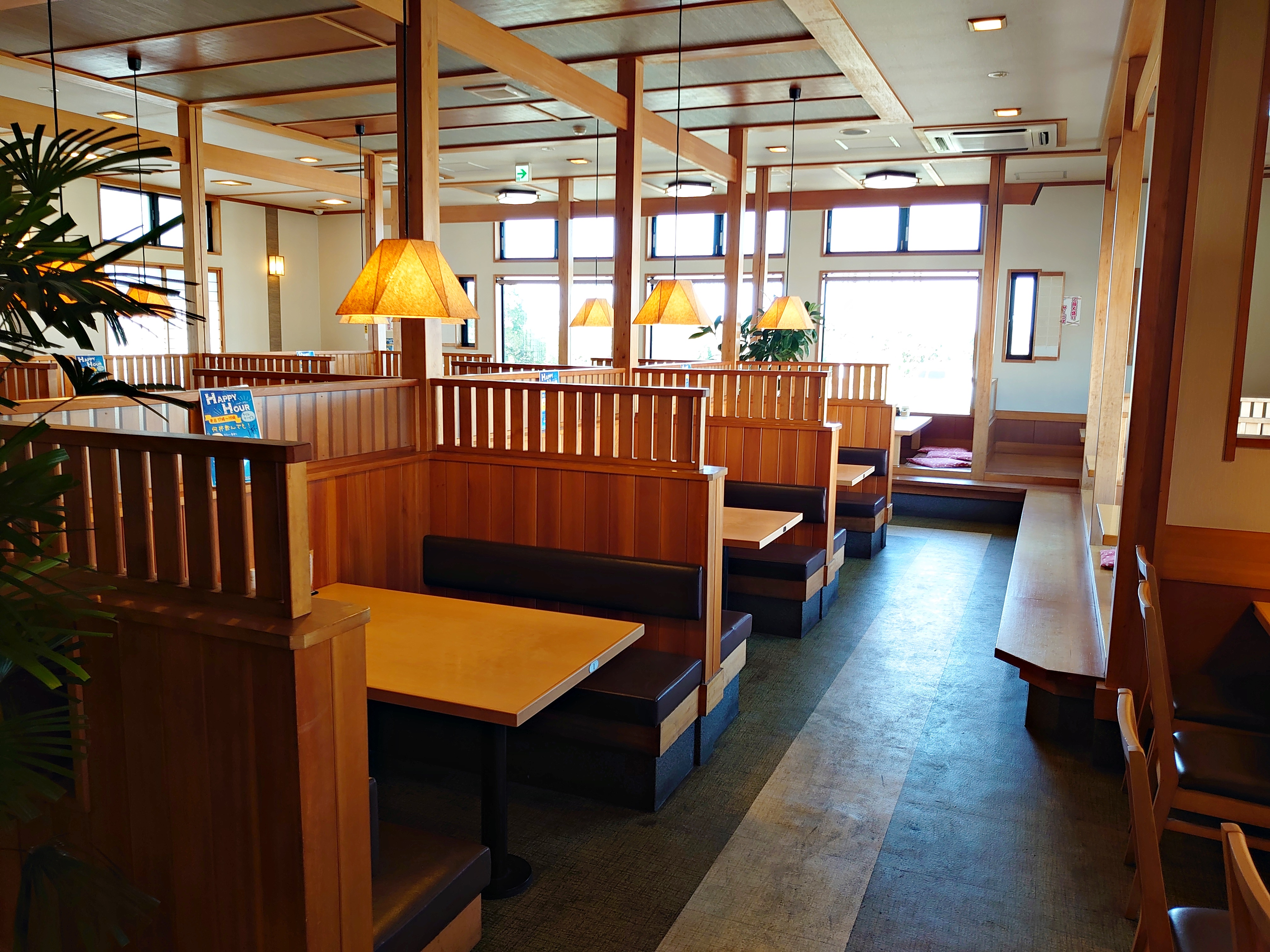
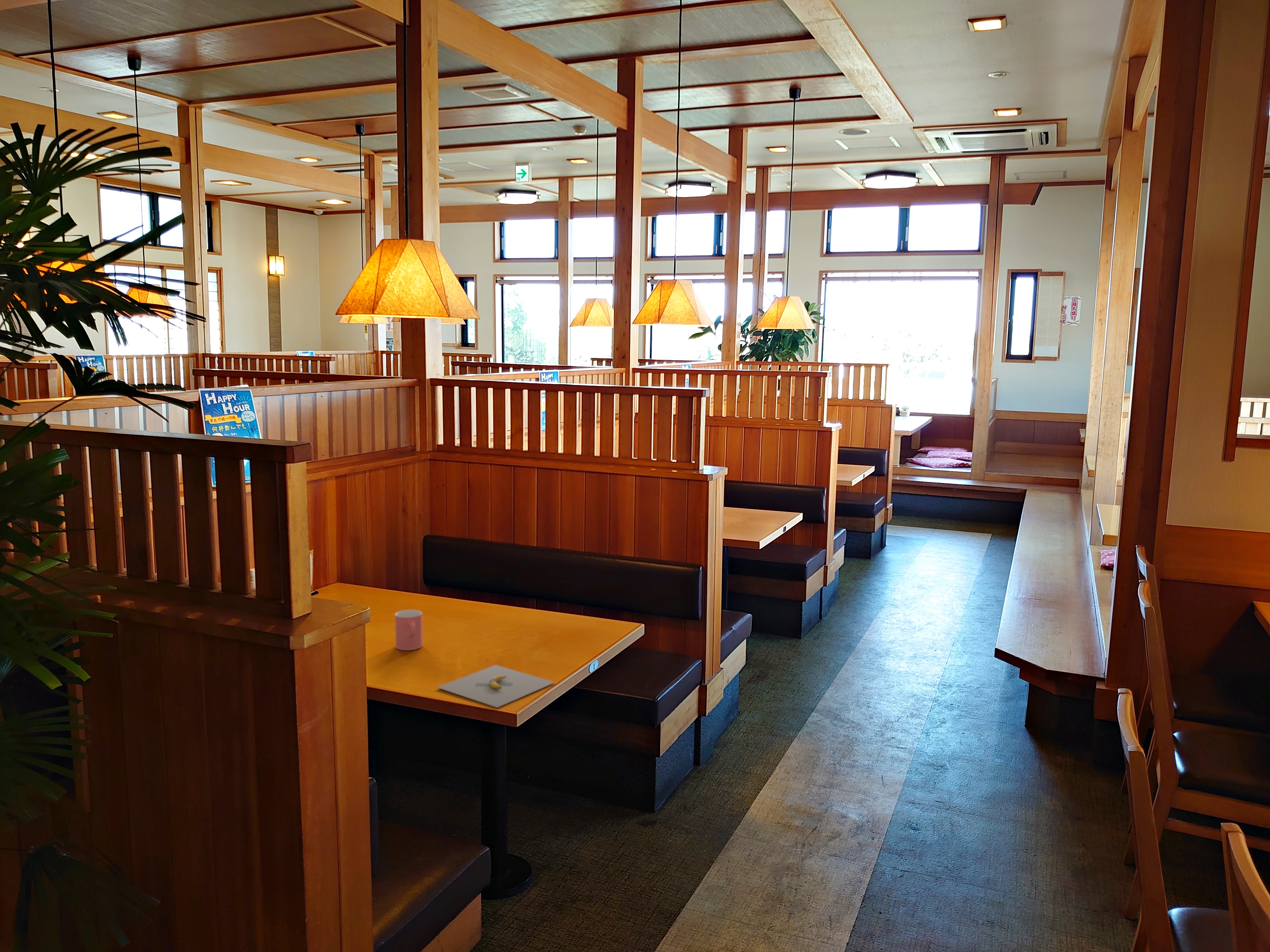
+ cup [395,609,423,651]
+ banana [437,665,555,708]
